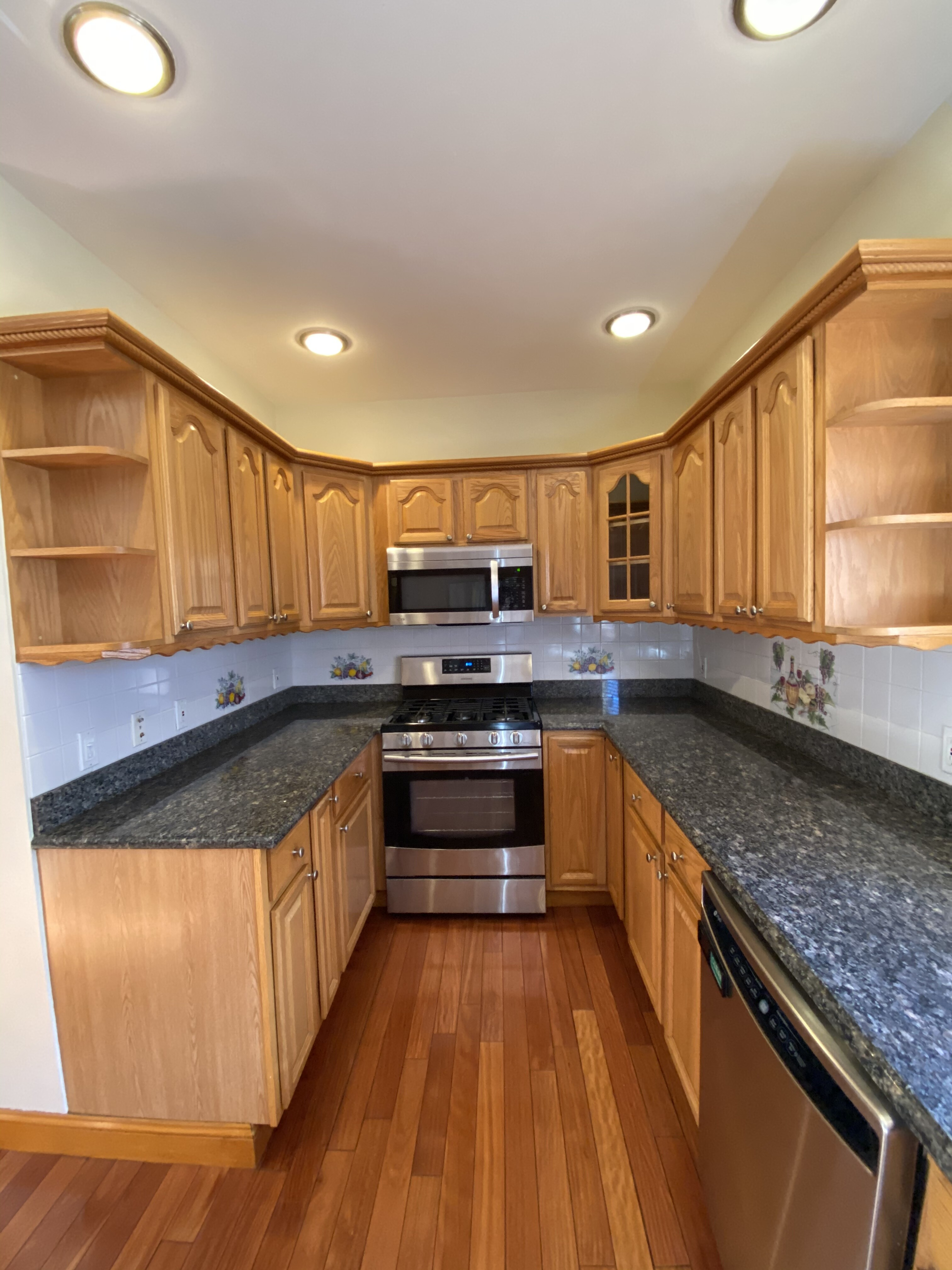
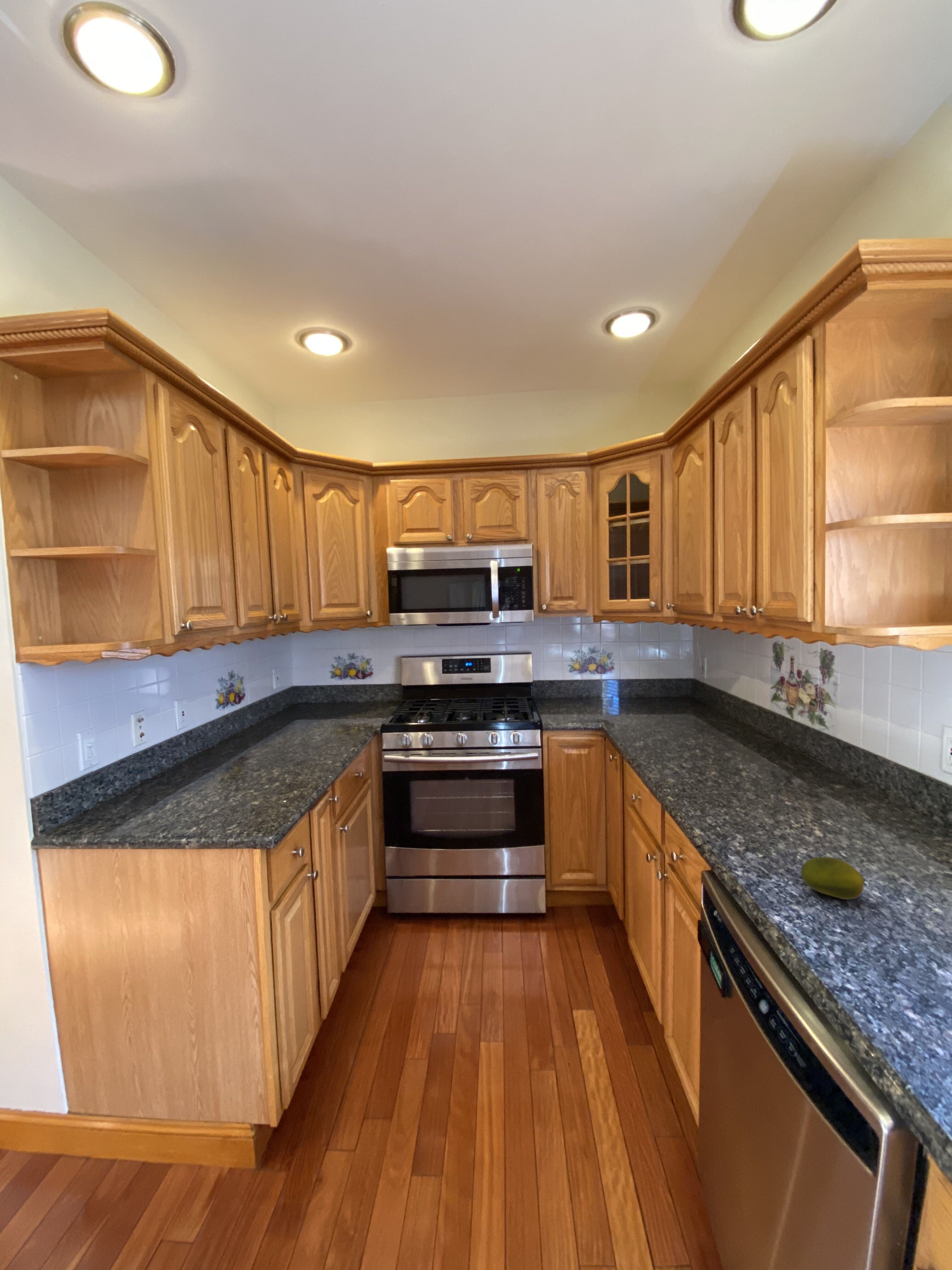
+ fruit [801,857,864,900]
